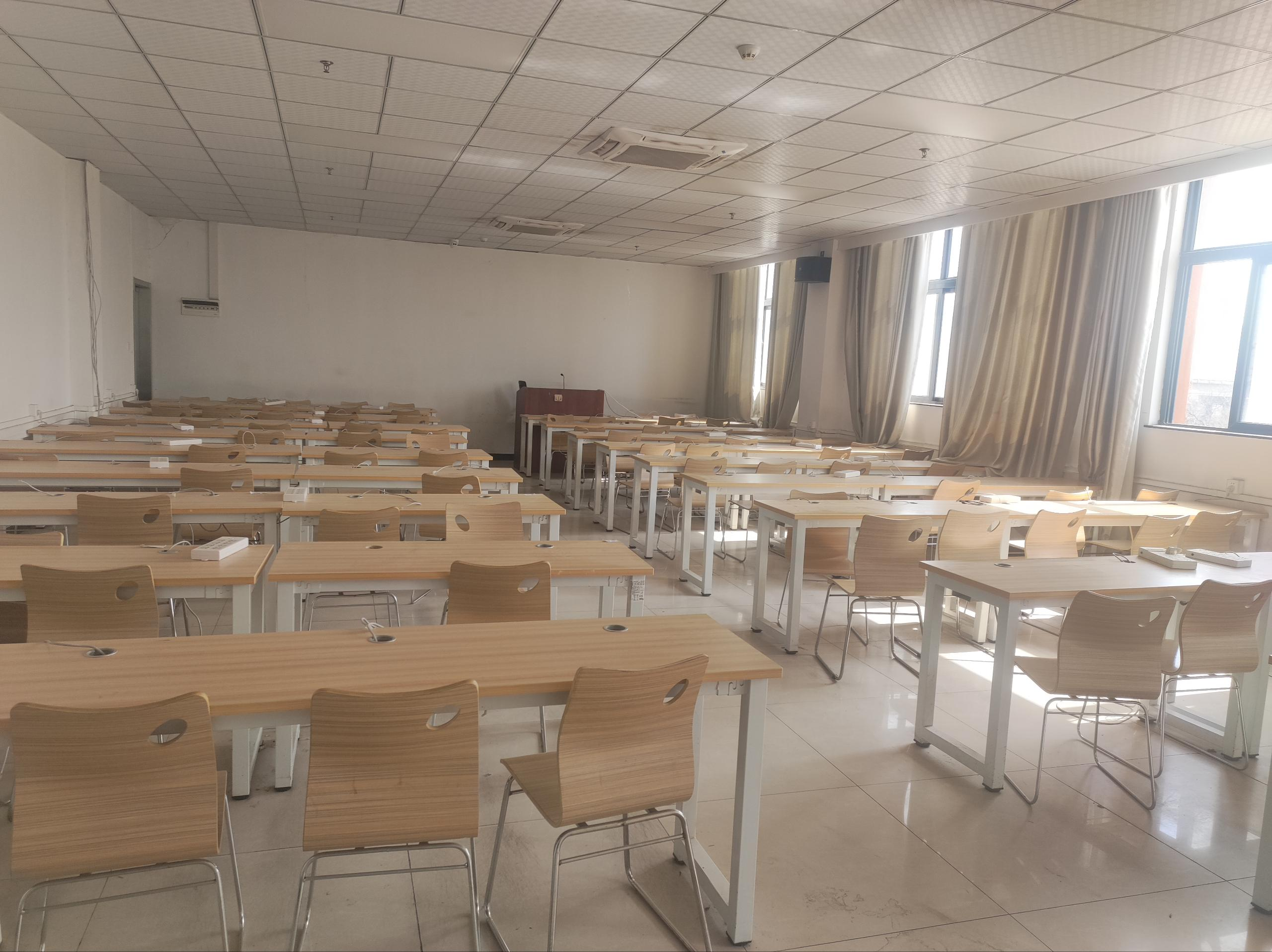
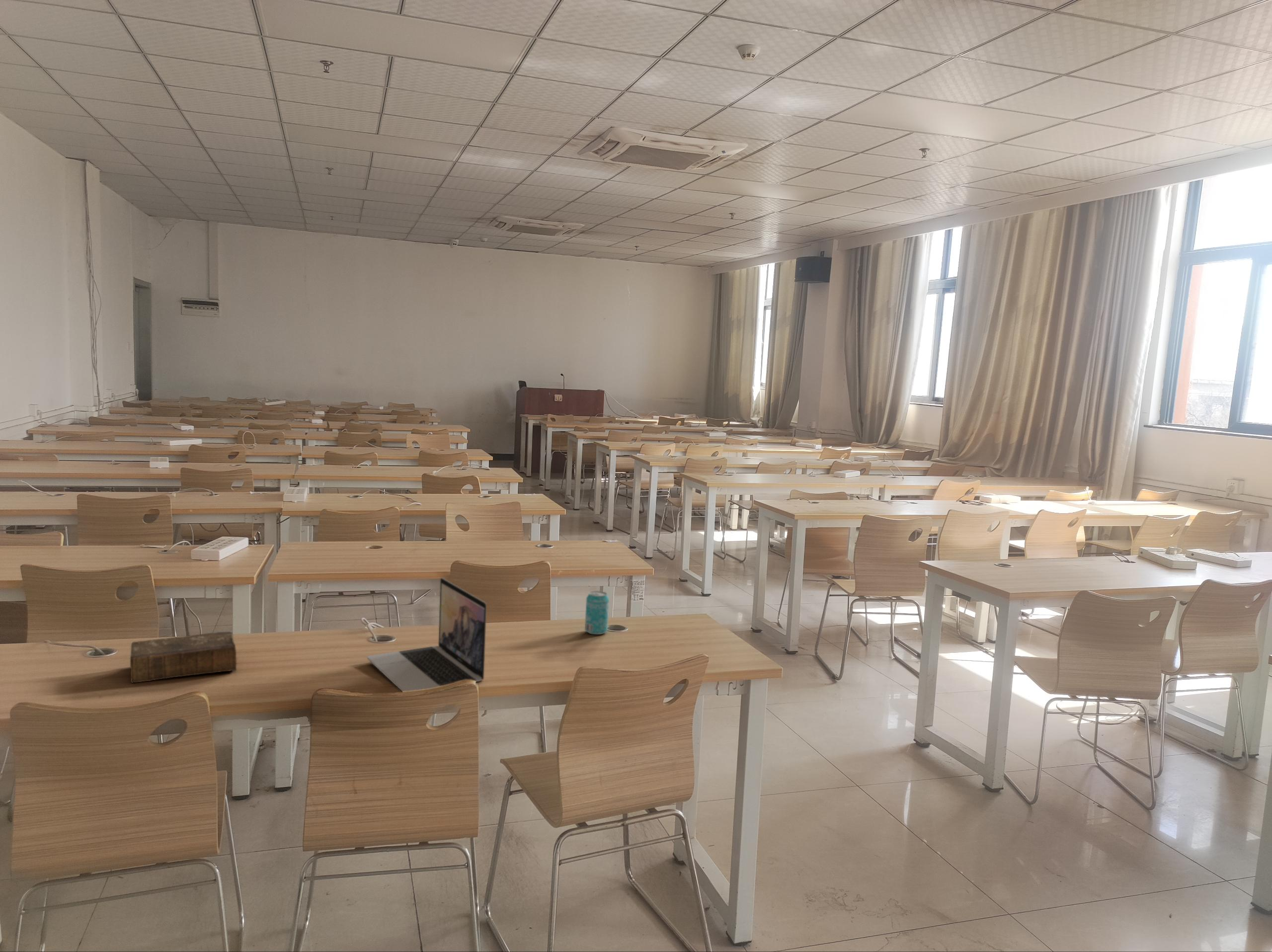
+ book [130,631,238,684]
+ laptop [367,577,487,692]
+ beverage can [584,590,610,635]
